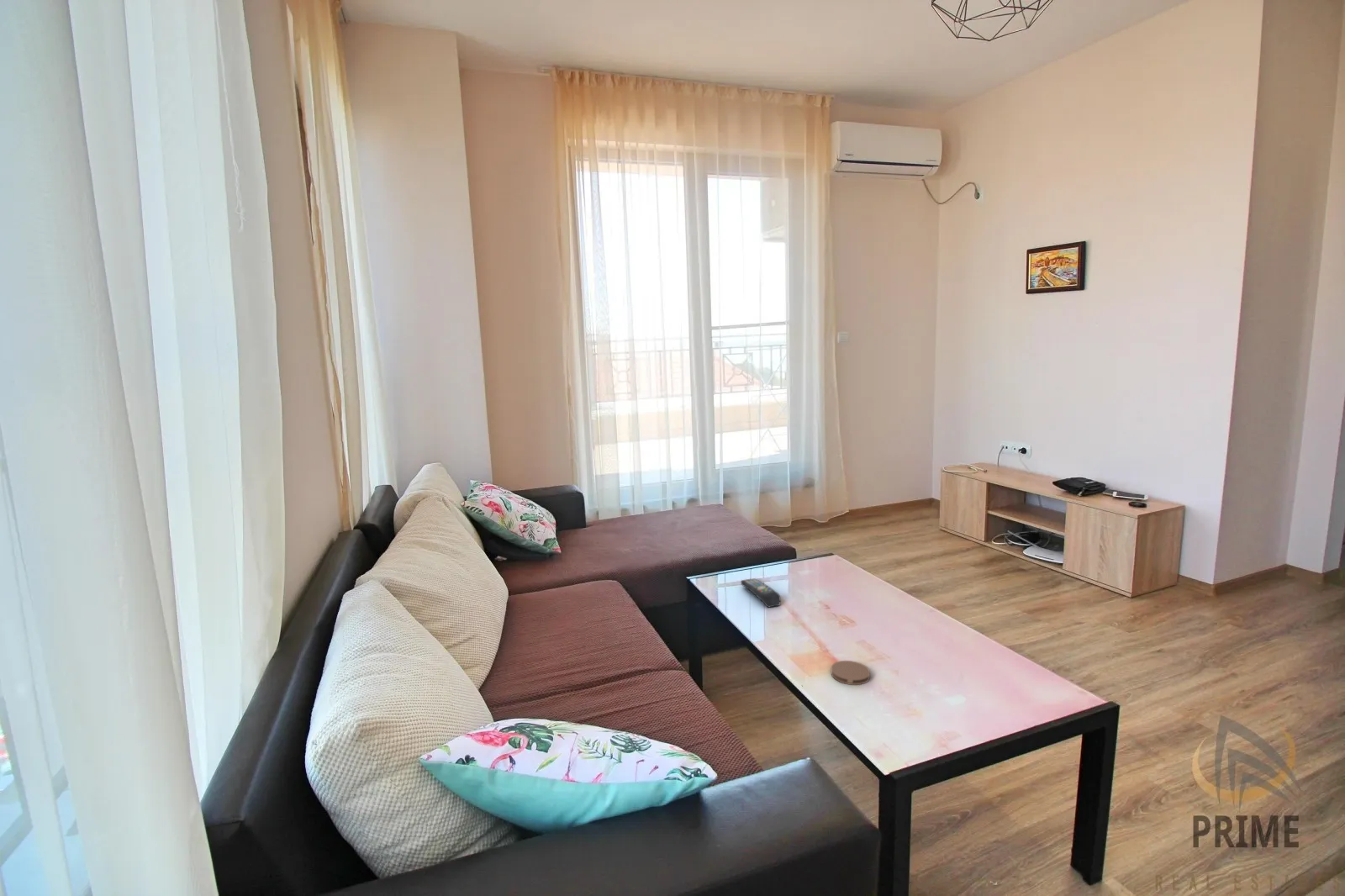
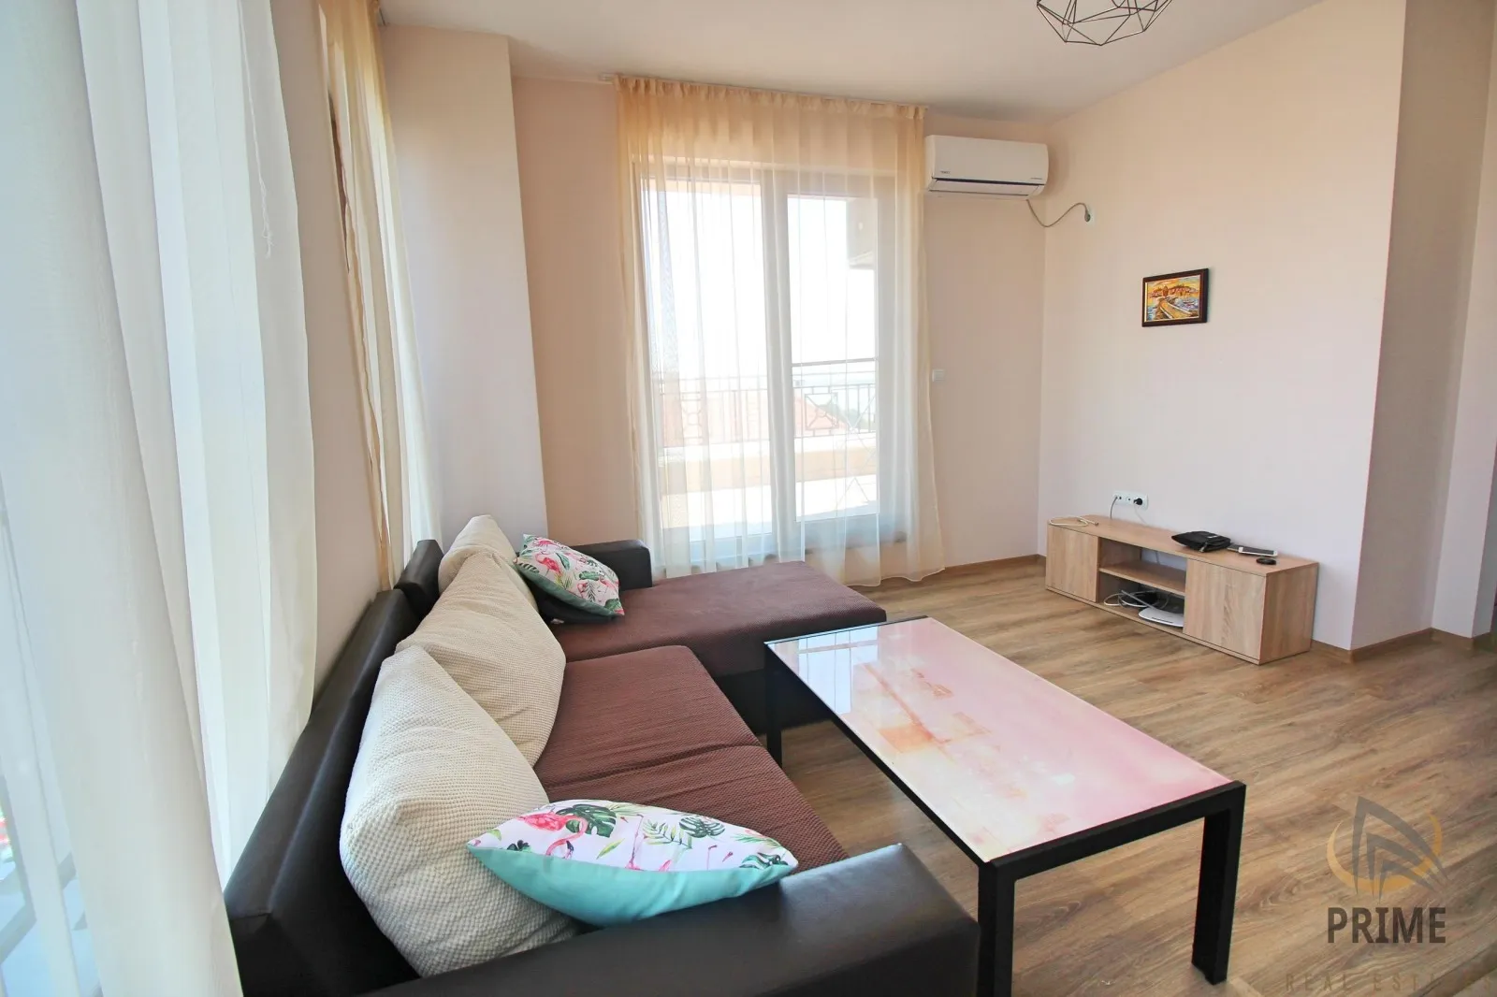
- coaster [830,660,871,686]
- remote control [740,577,782,608]
